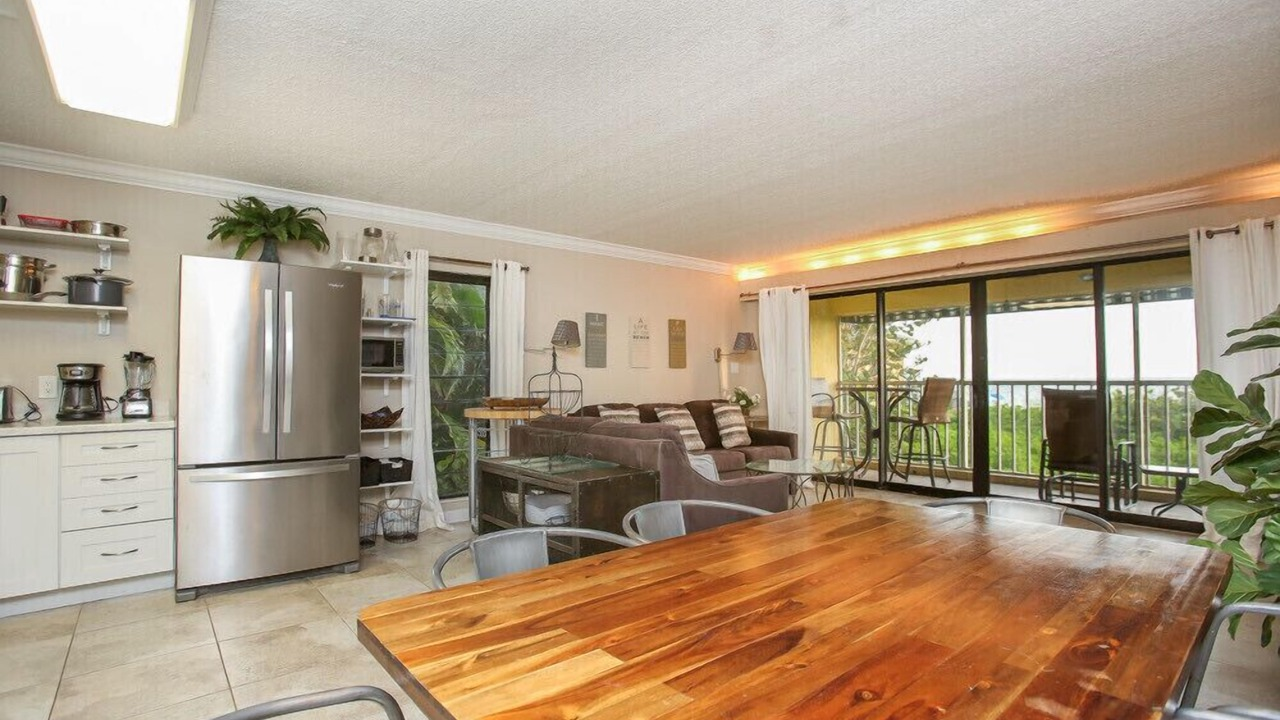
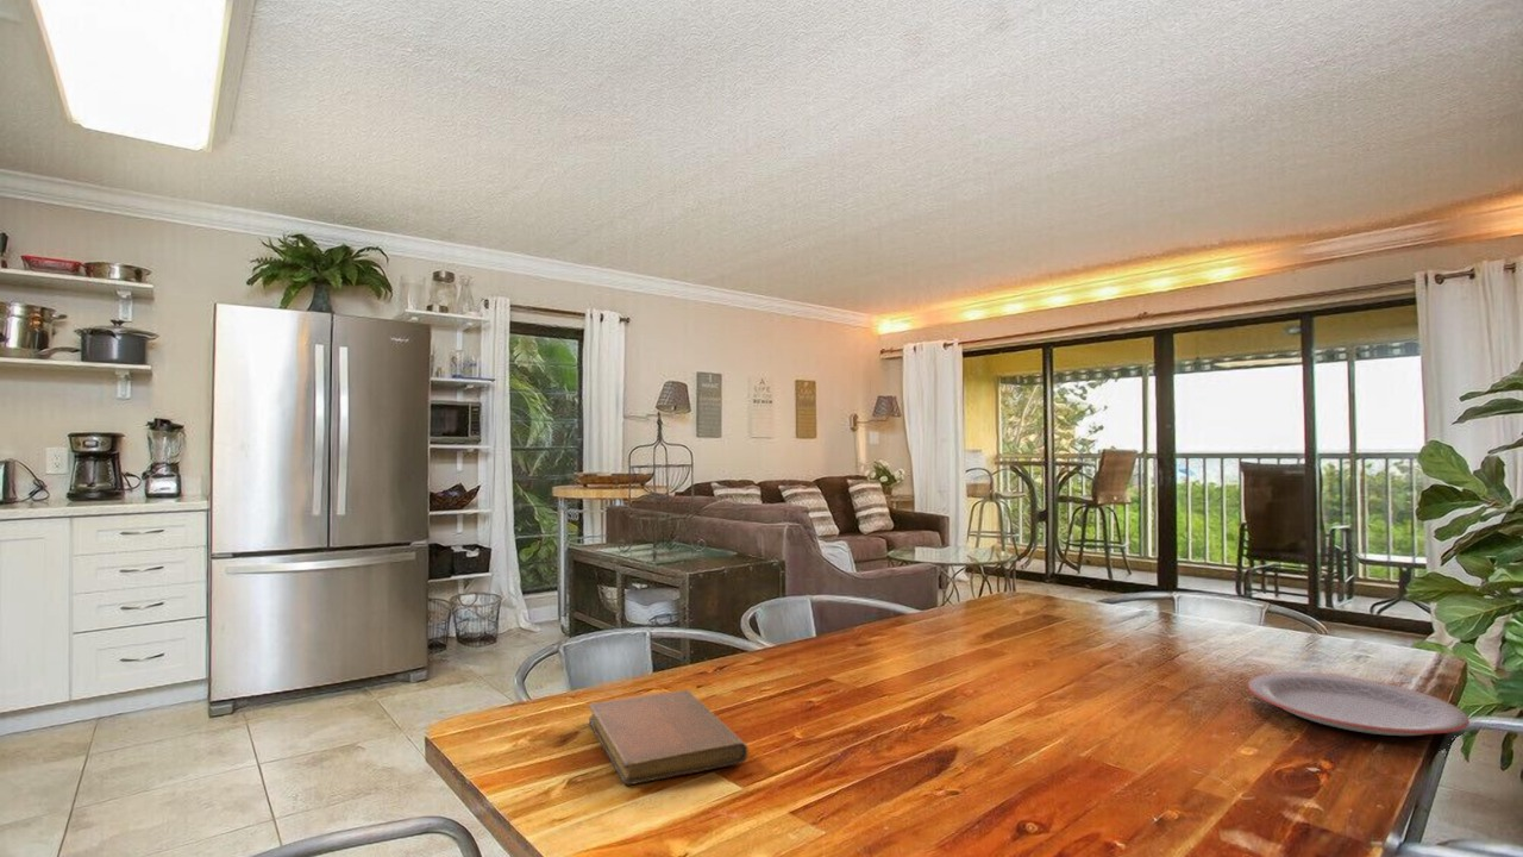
+ plate [1247,671,1471,737]
+ notebook [588,689,748,786]
